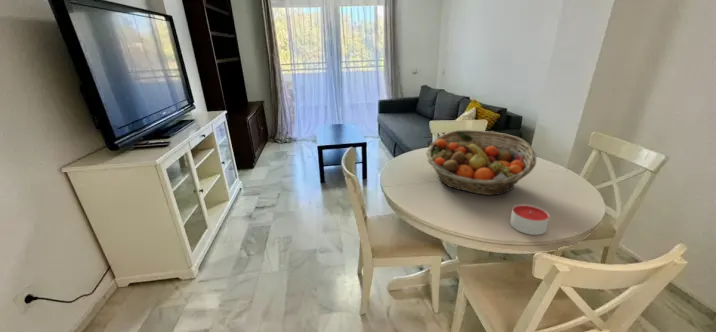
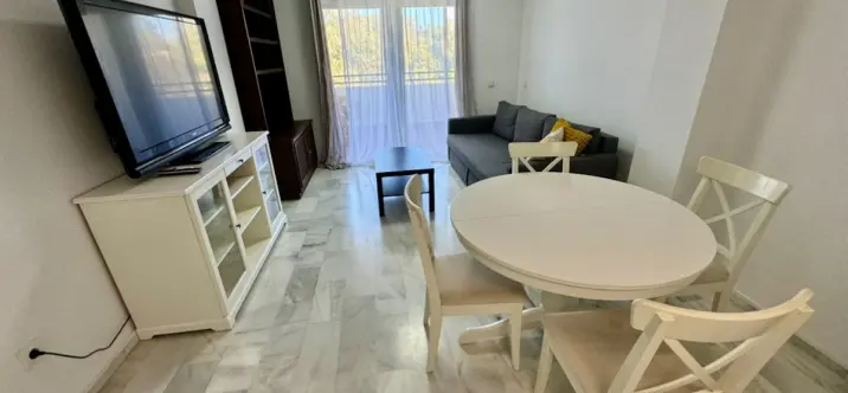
- candle [509,203,550,236]
- fruit basket [425,129,537,196]
